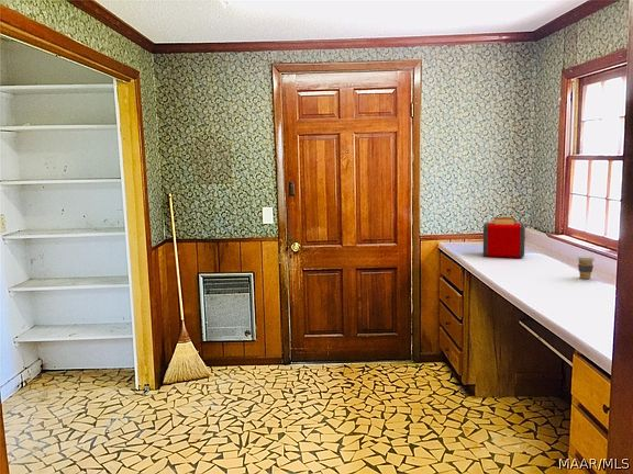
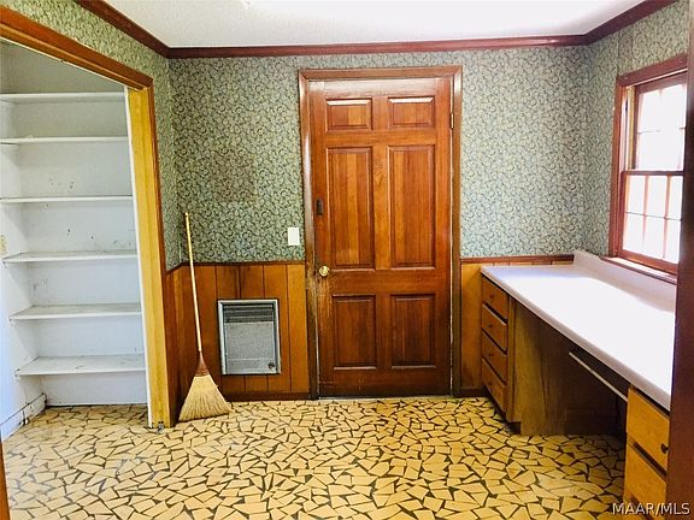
- toaster [482,216,526,259]
- coffee cup [576,255,596,280]
